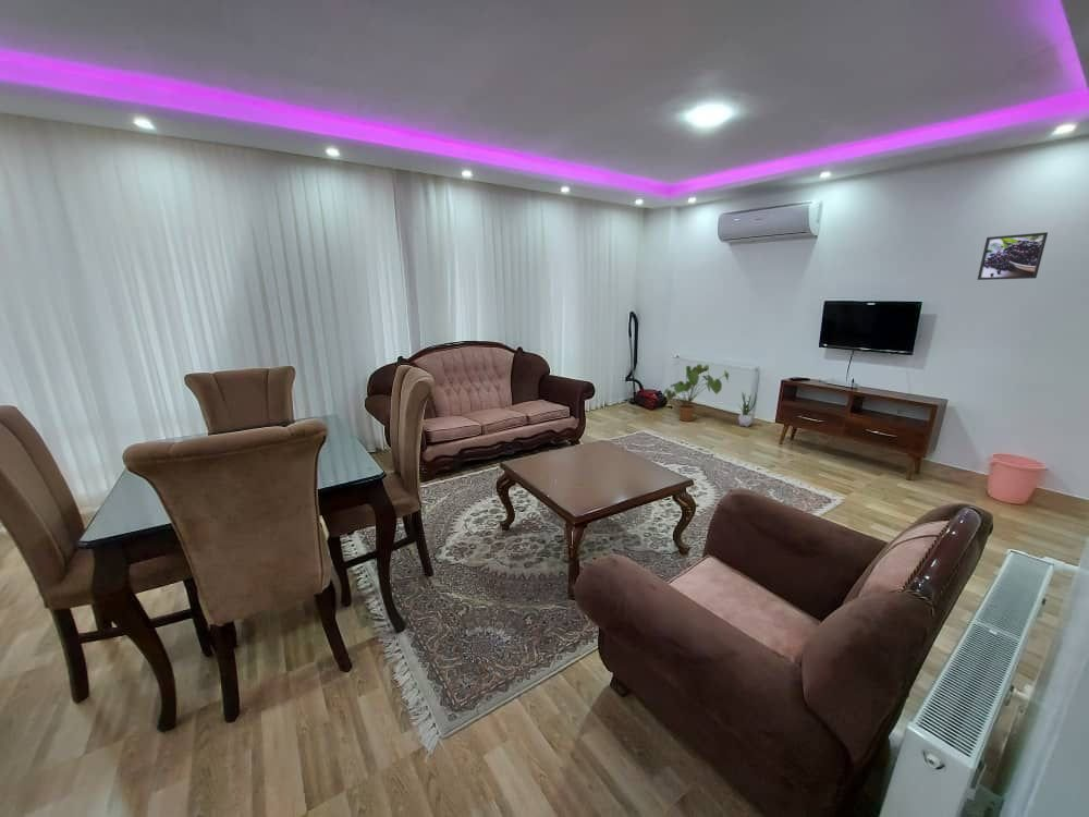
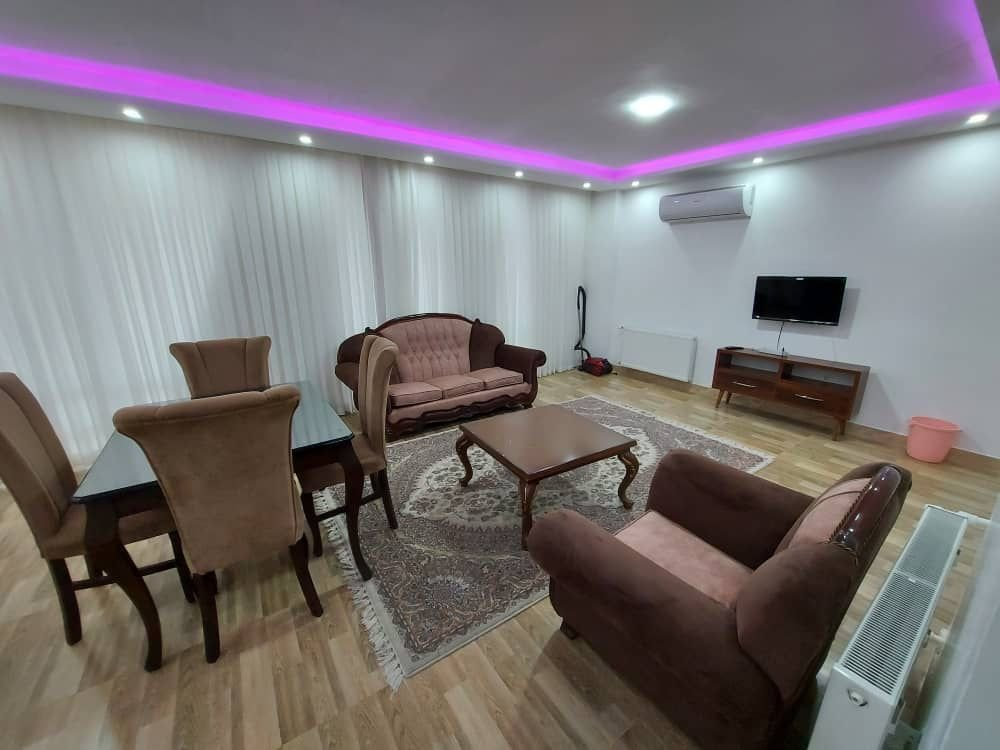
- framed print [977,231,1049,281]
- house plant [661,364,730,423]
- potted plant [737,391,758,428]
